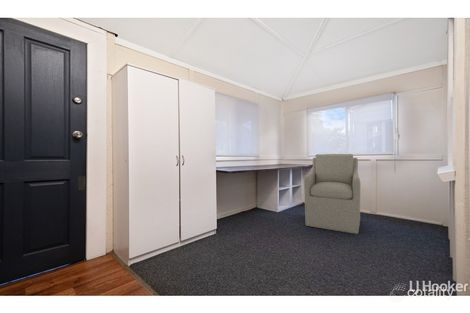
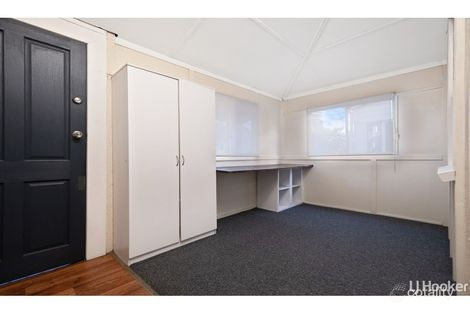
- chair [303,153,361,235]
